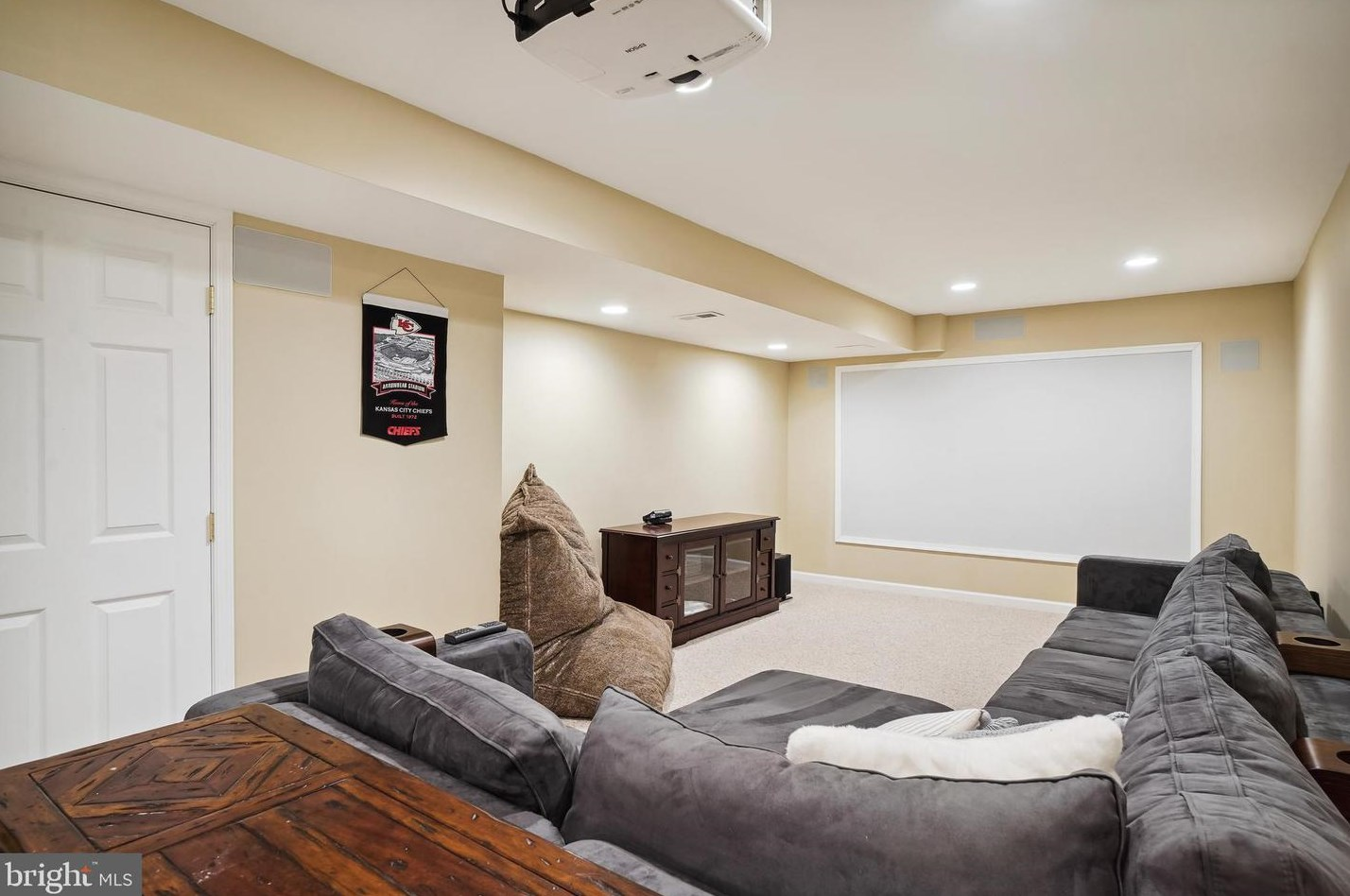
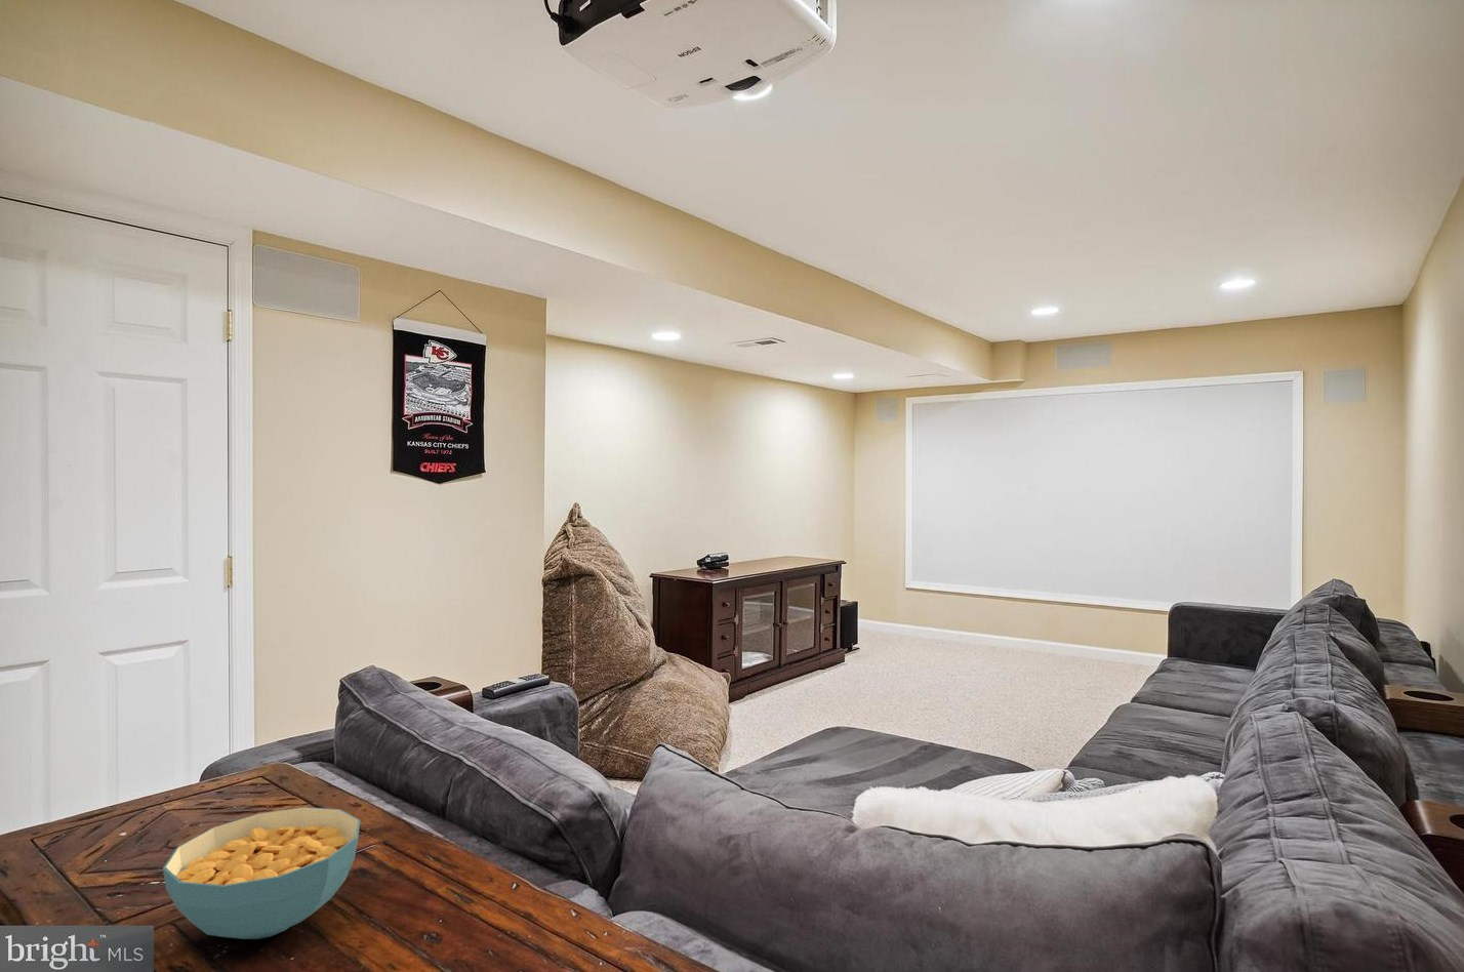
+ cereal bowl [162,806,361,941]
